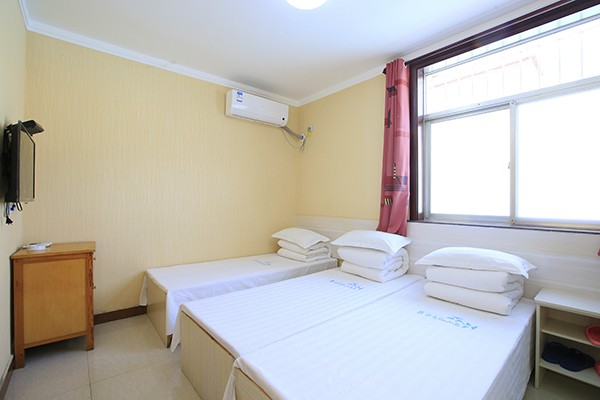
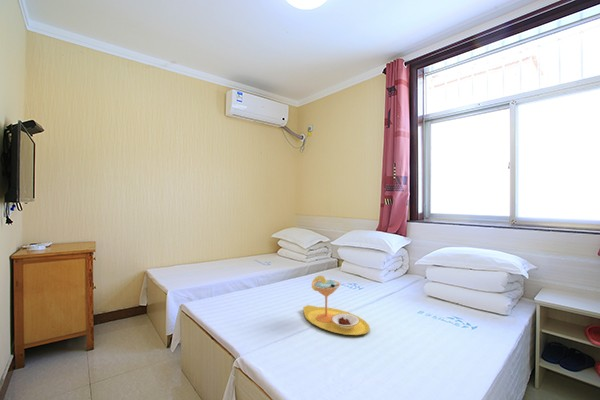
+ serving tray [302,275,371,336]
